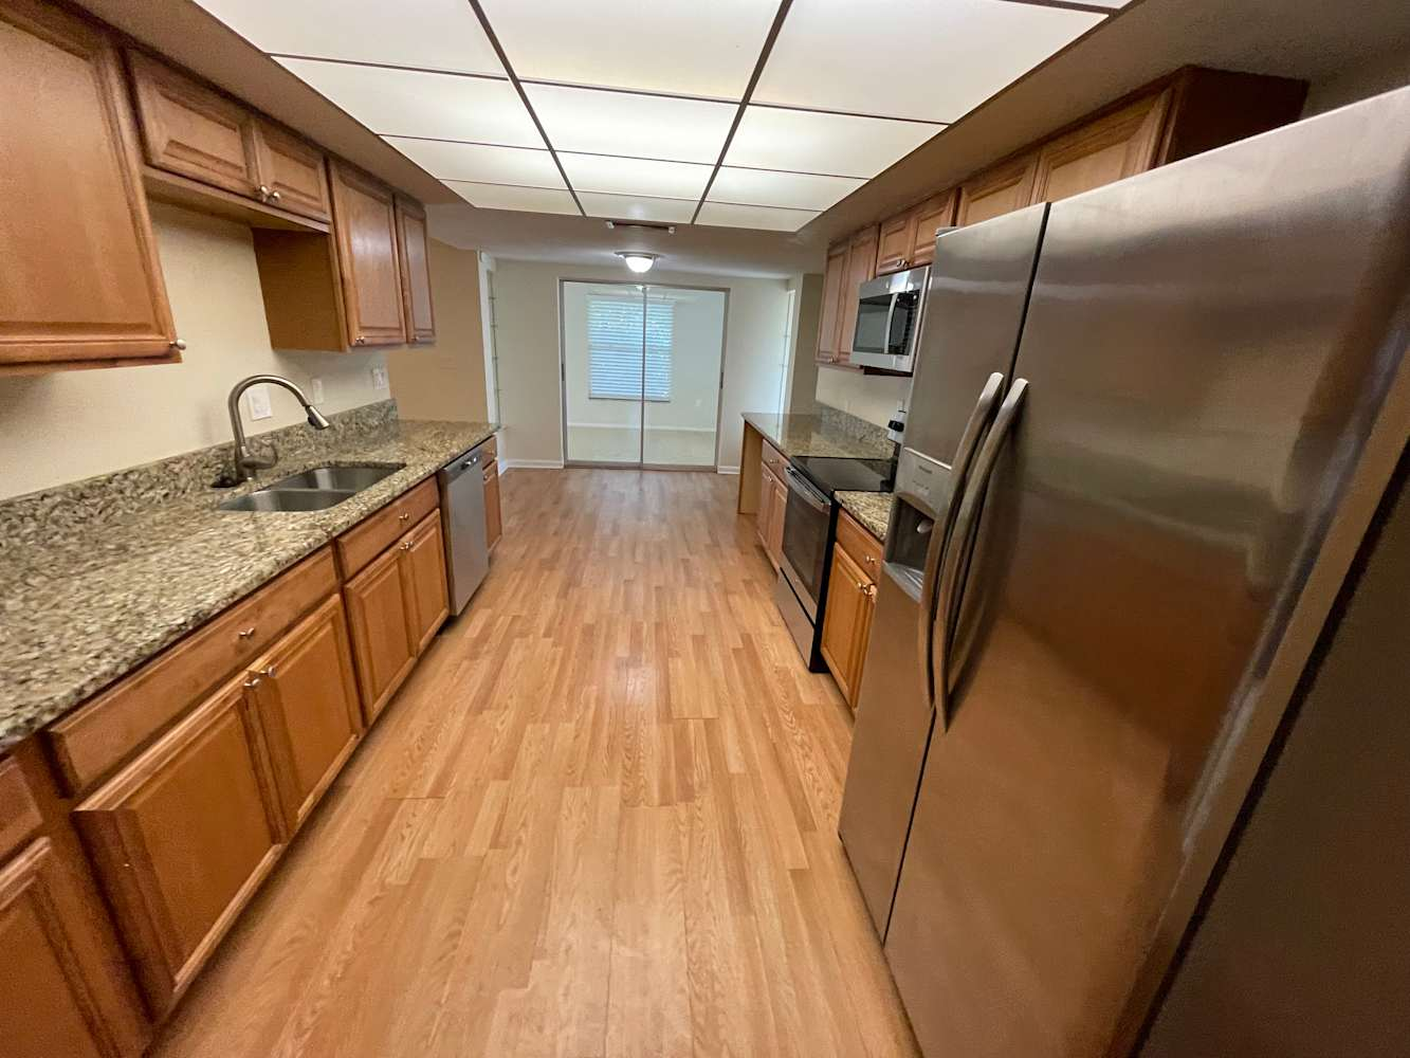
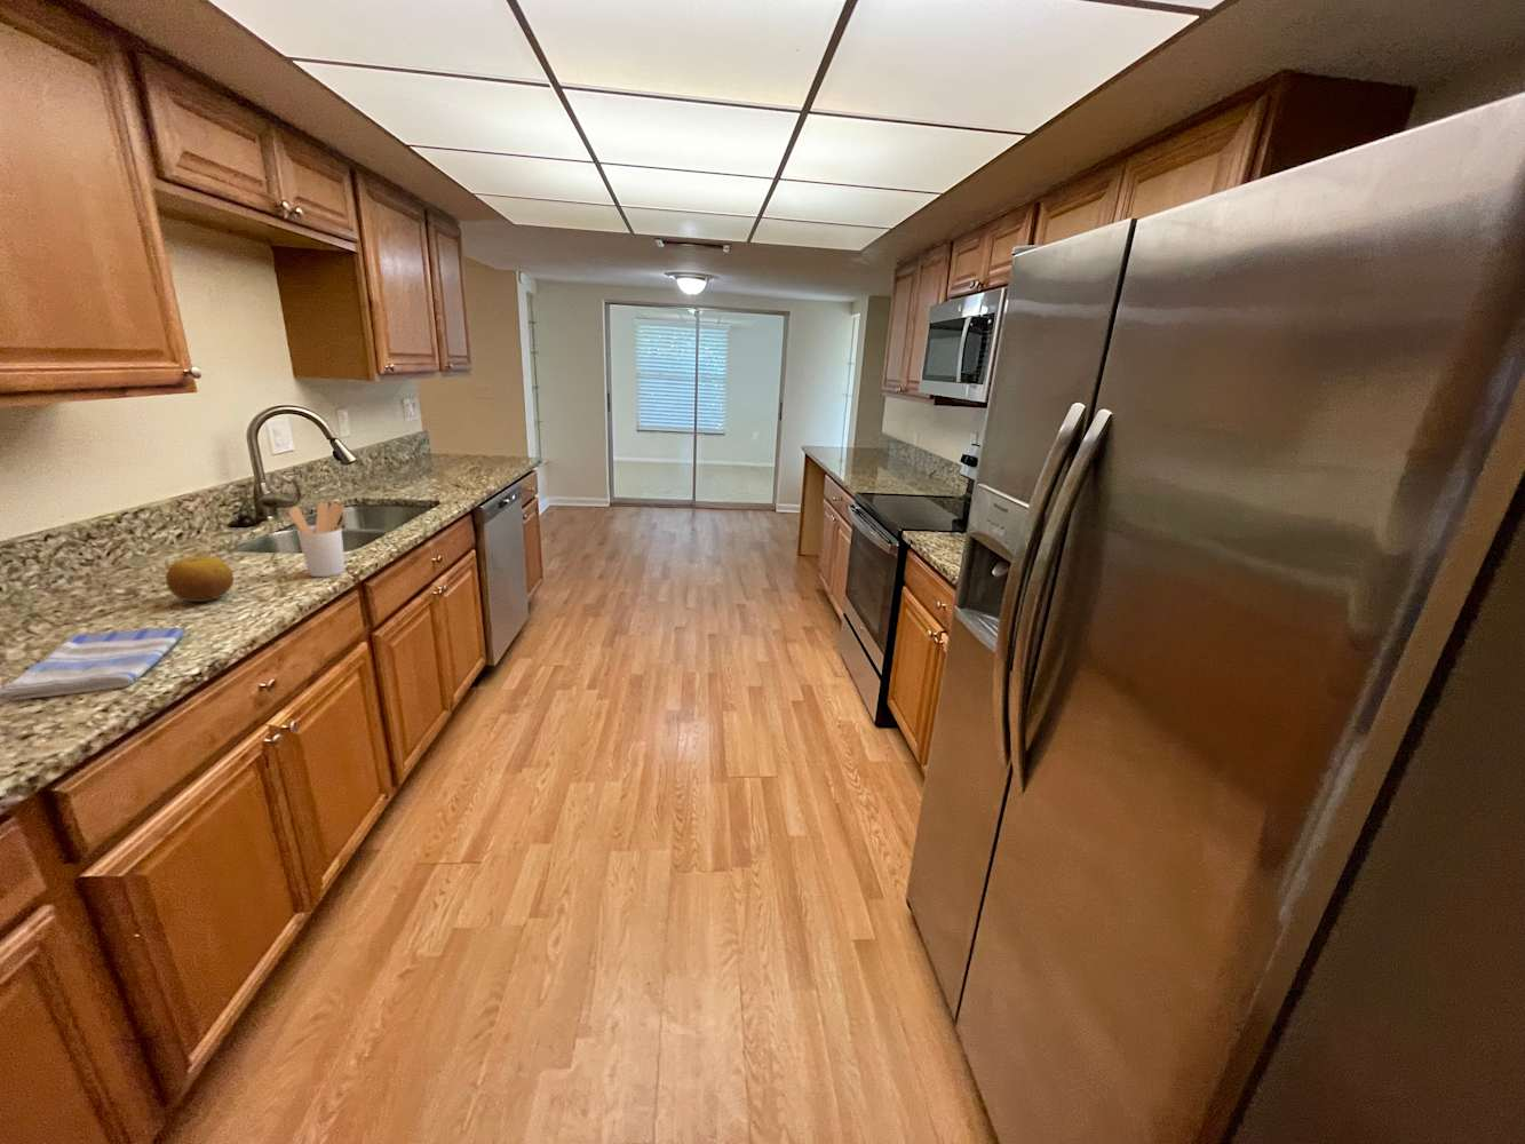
+ fruit [165,555,234,603]
+ utensil holder [287,502,349,578]
+ dish towel [0,627,186,702]
